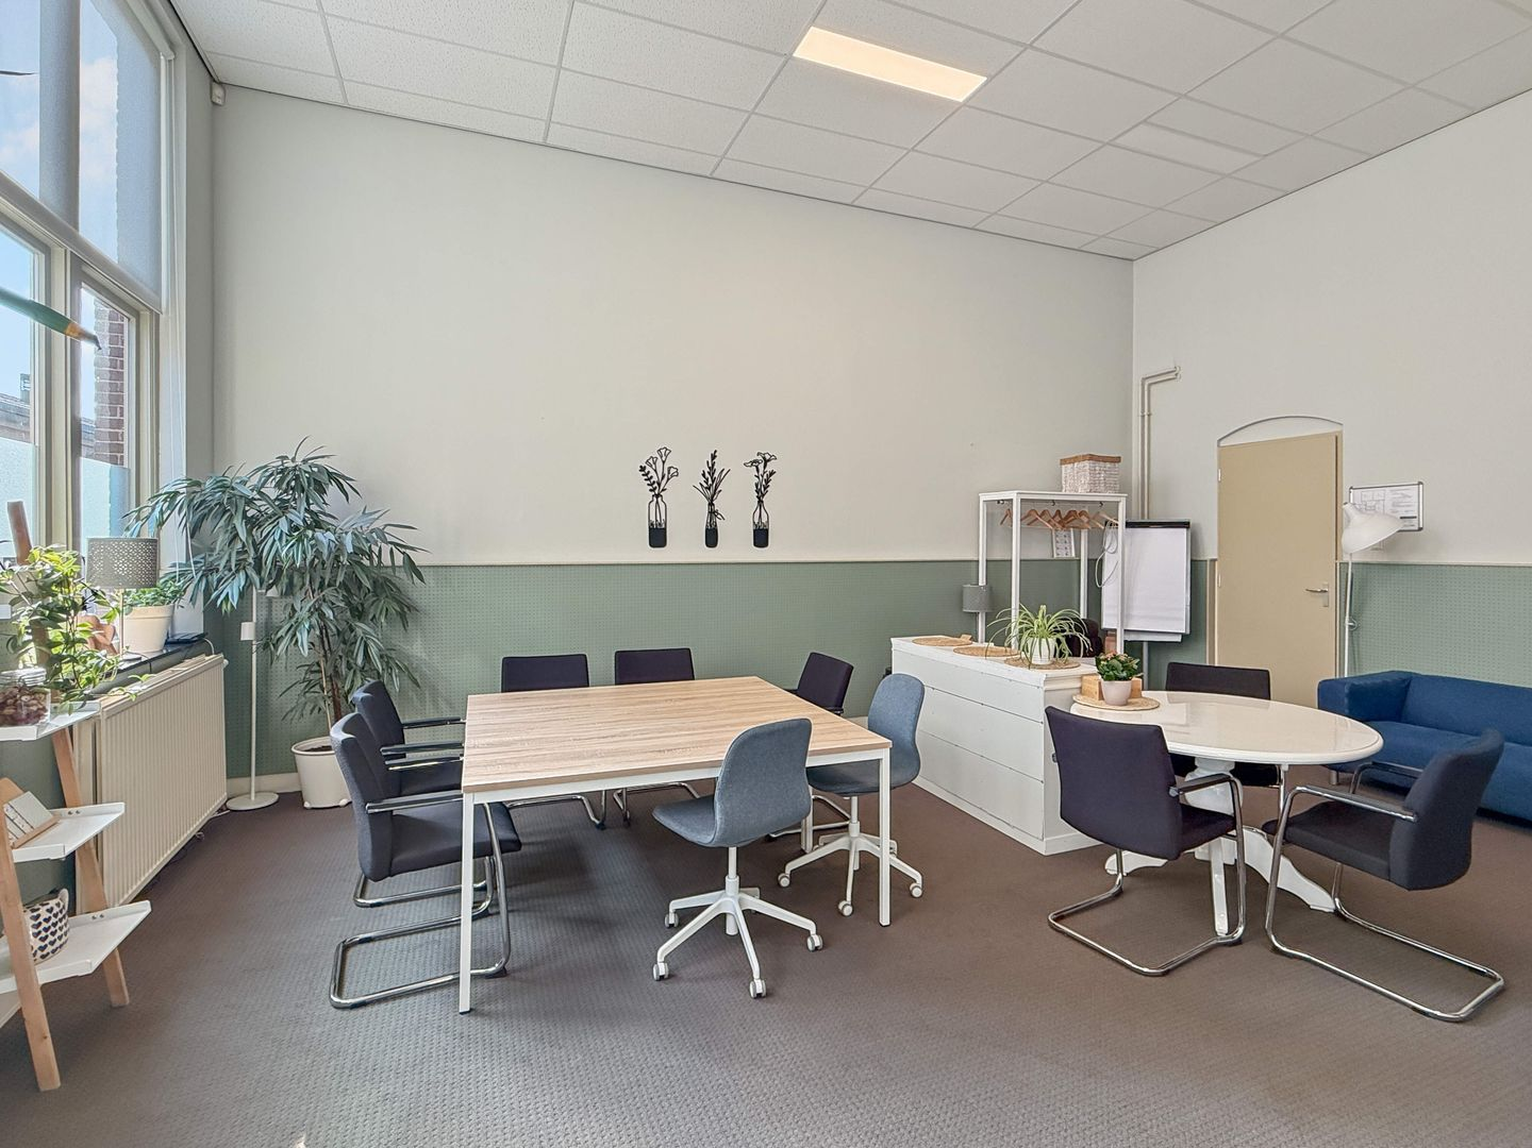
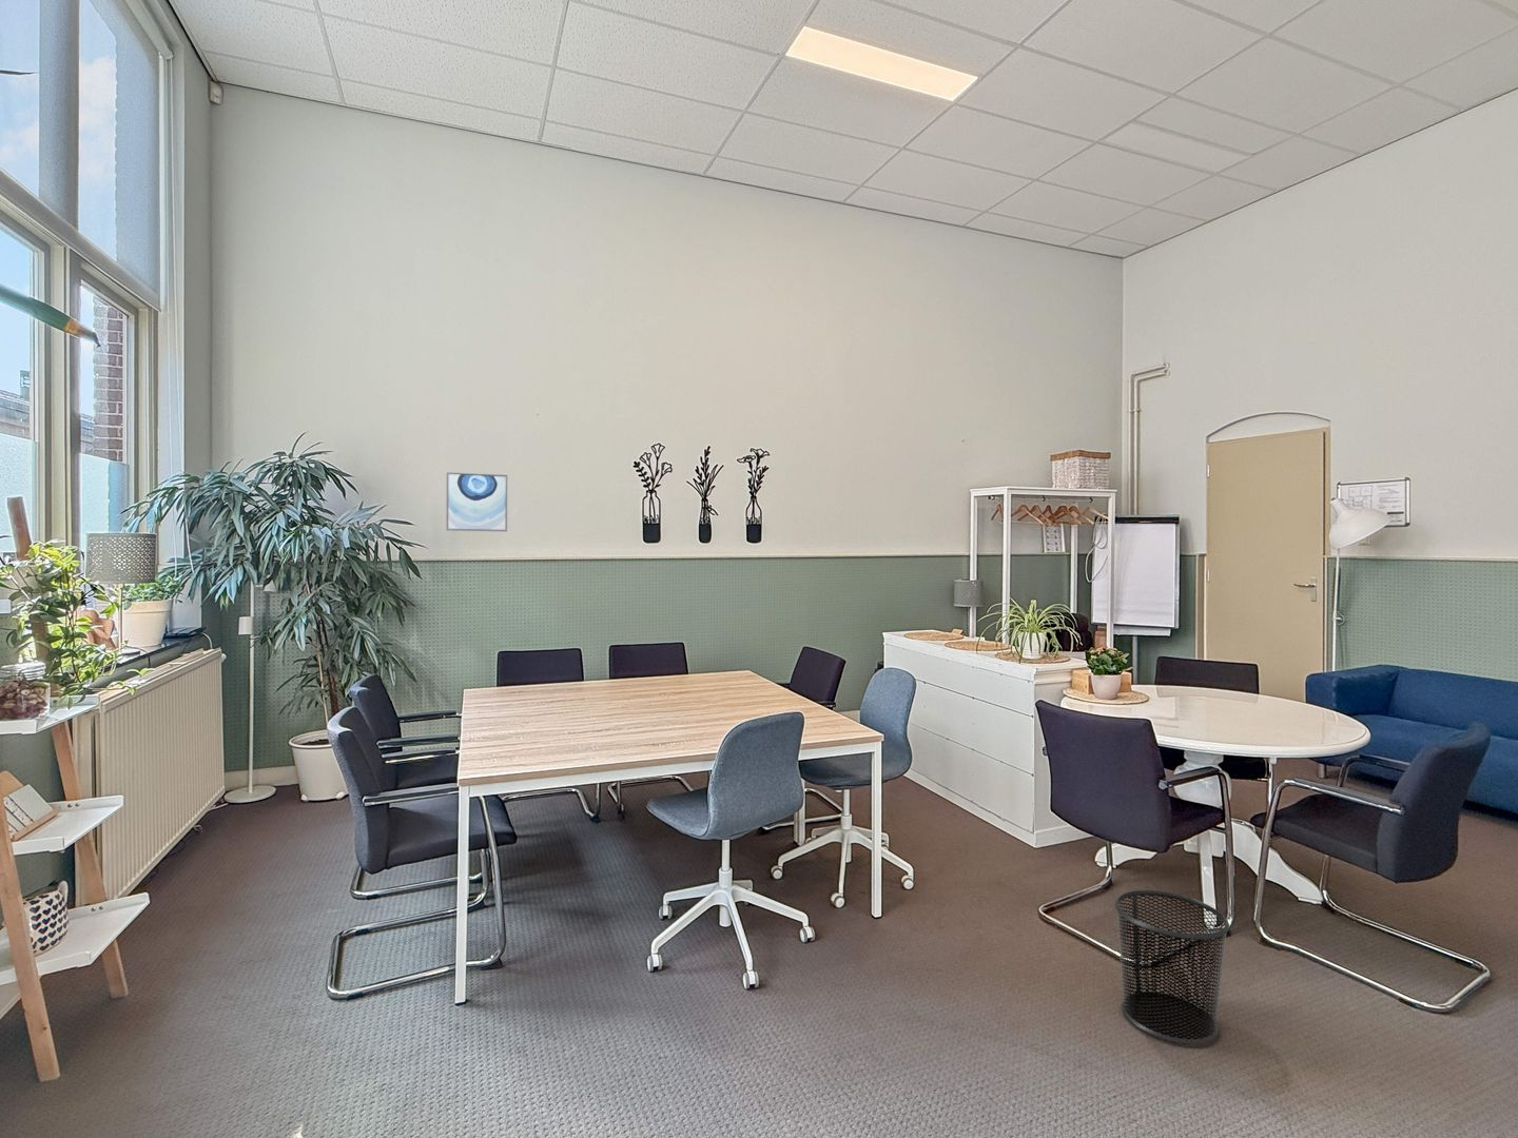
+ waste bin [1113,889,1230,1045]
+ wall art [445,471,508,532]
